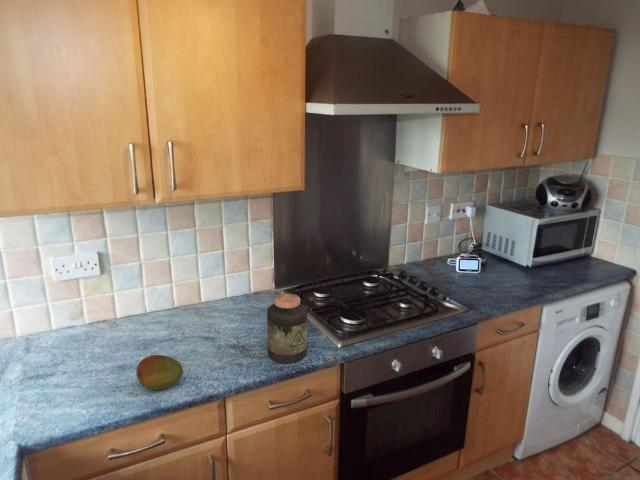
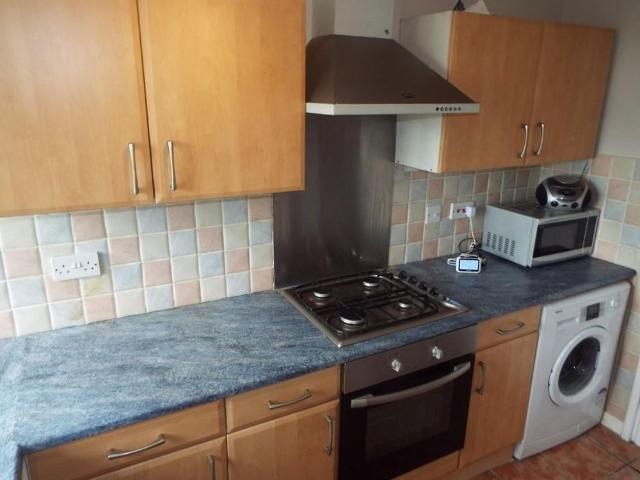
- jar [266,293,308,364]
- fruit [135,354,184,391]
